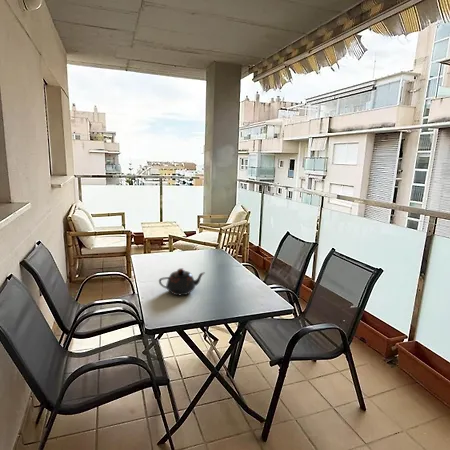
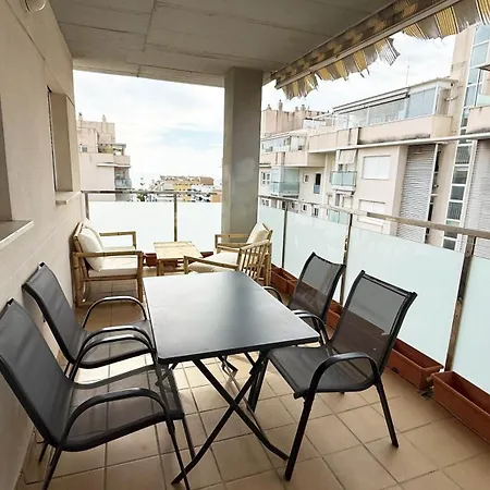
- teapot [158,267,206,296]
